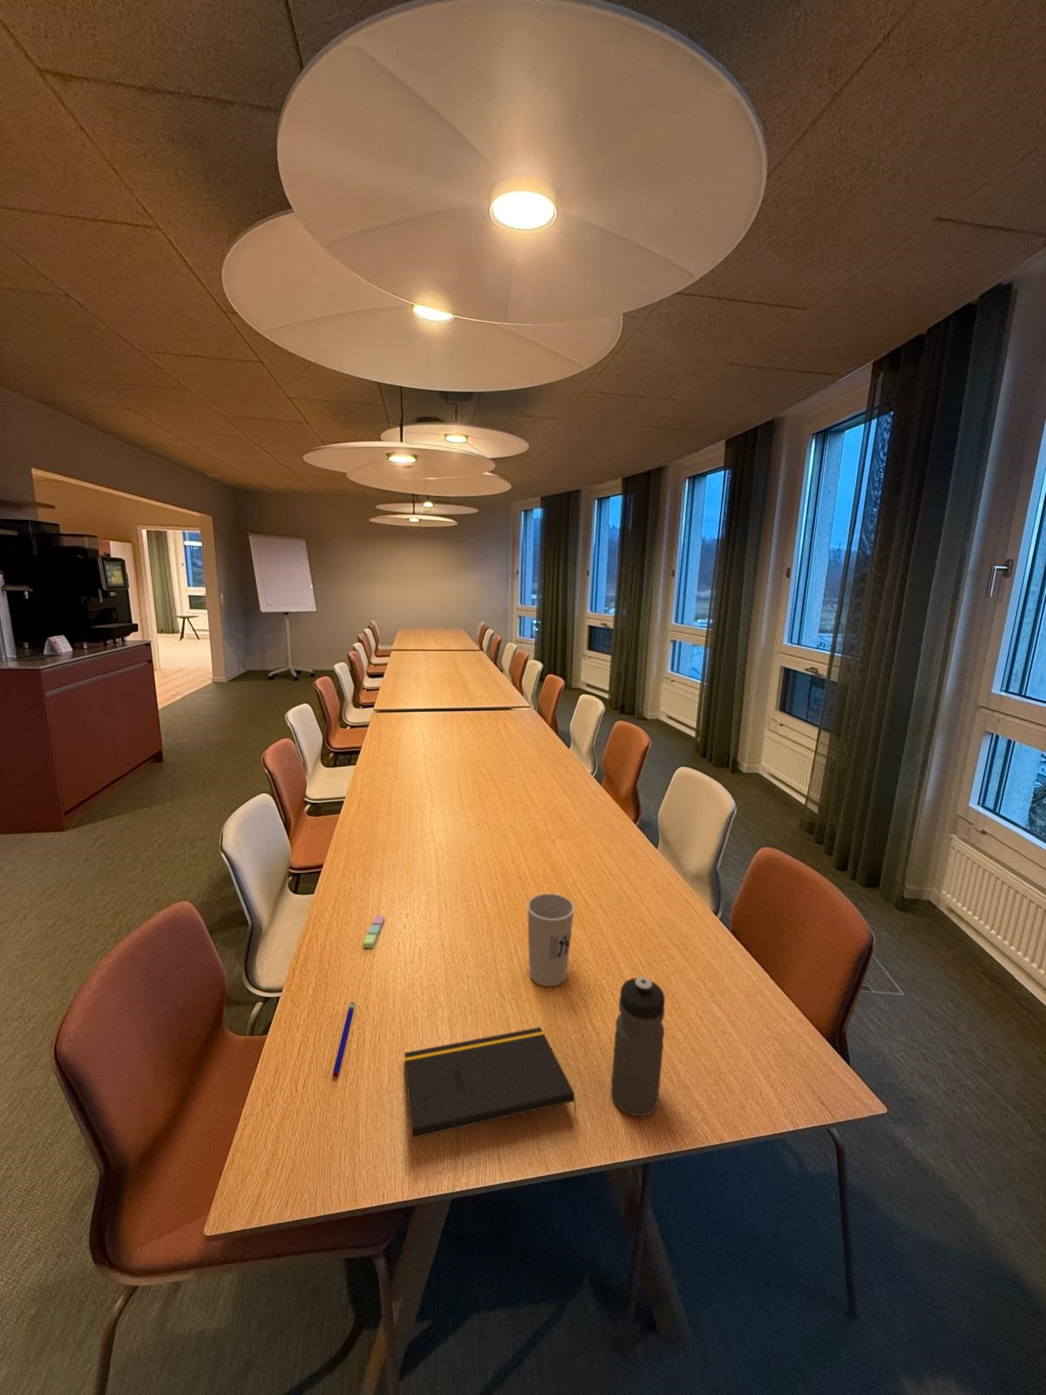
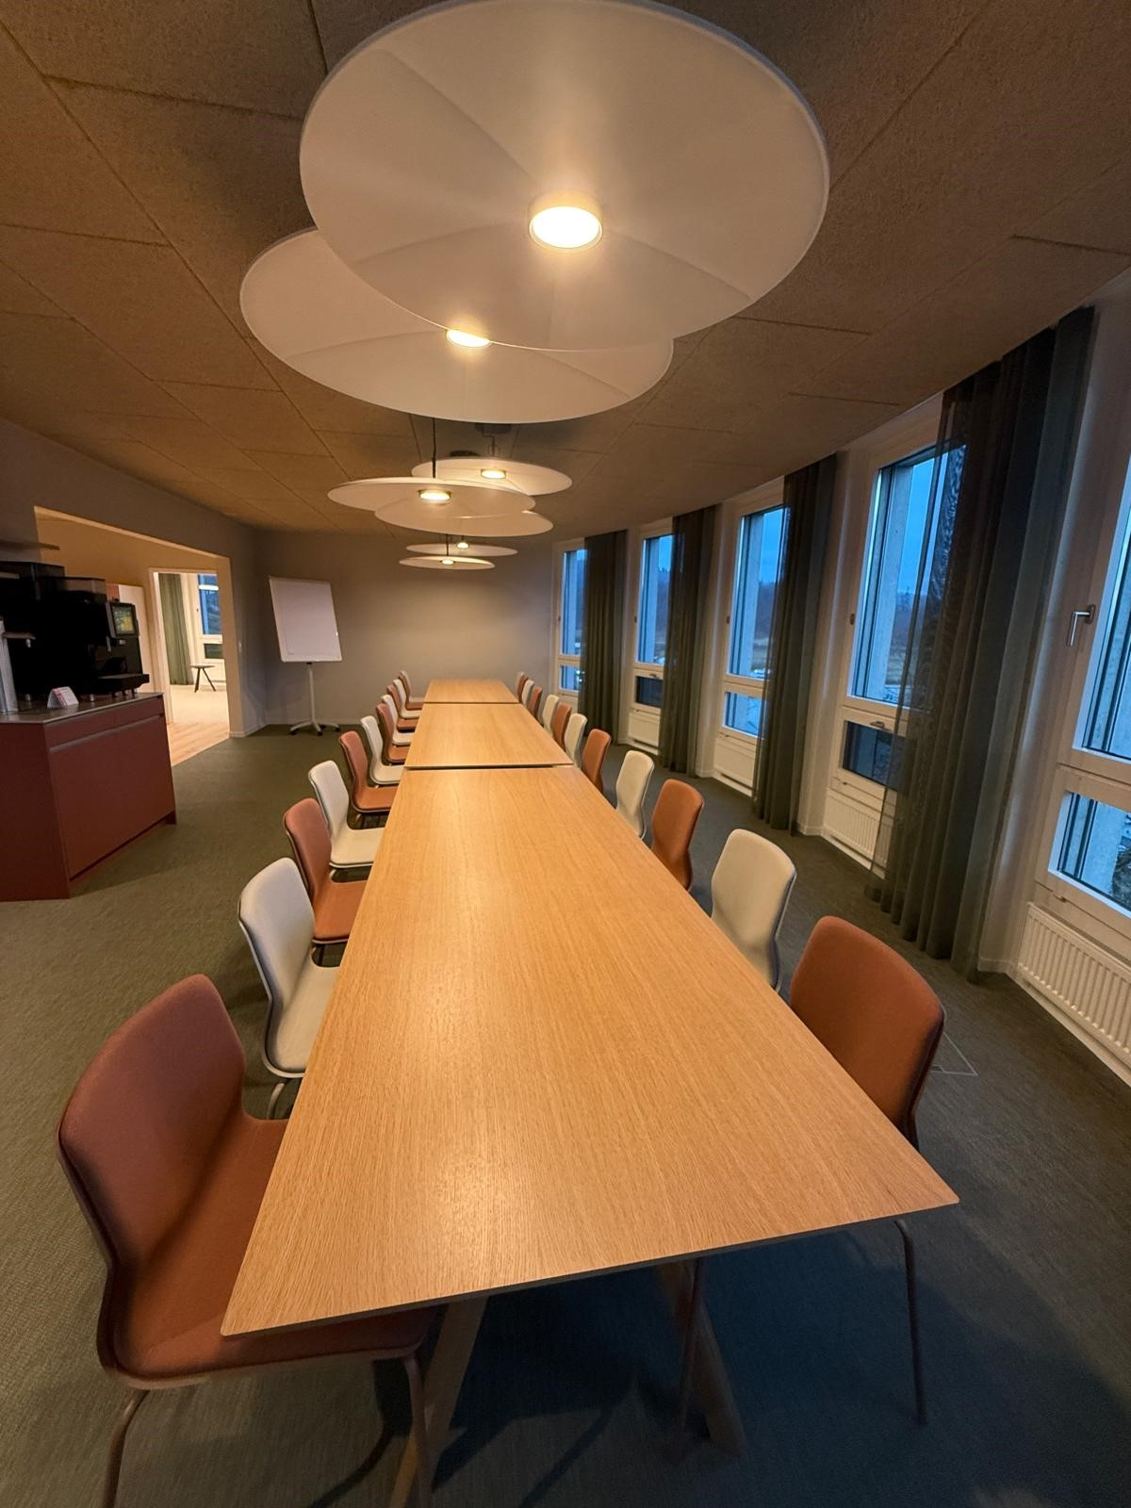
- notepad [403,1026,578,1139]
- sticky notes [361,915,386,949]
- pen [332,1002,356,1078]
- water bottle [610,975,666,1117]
- cup [526,893,576,987]
